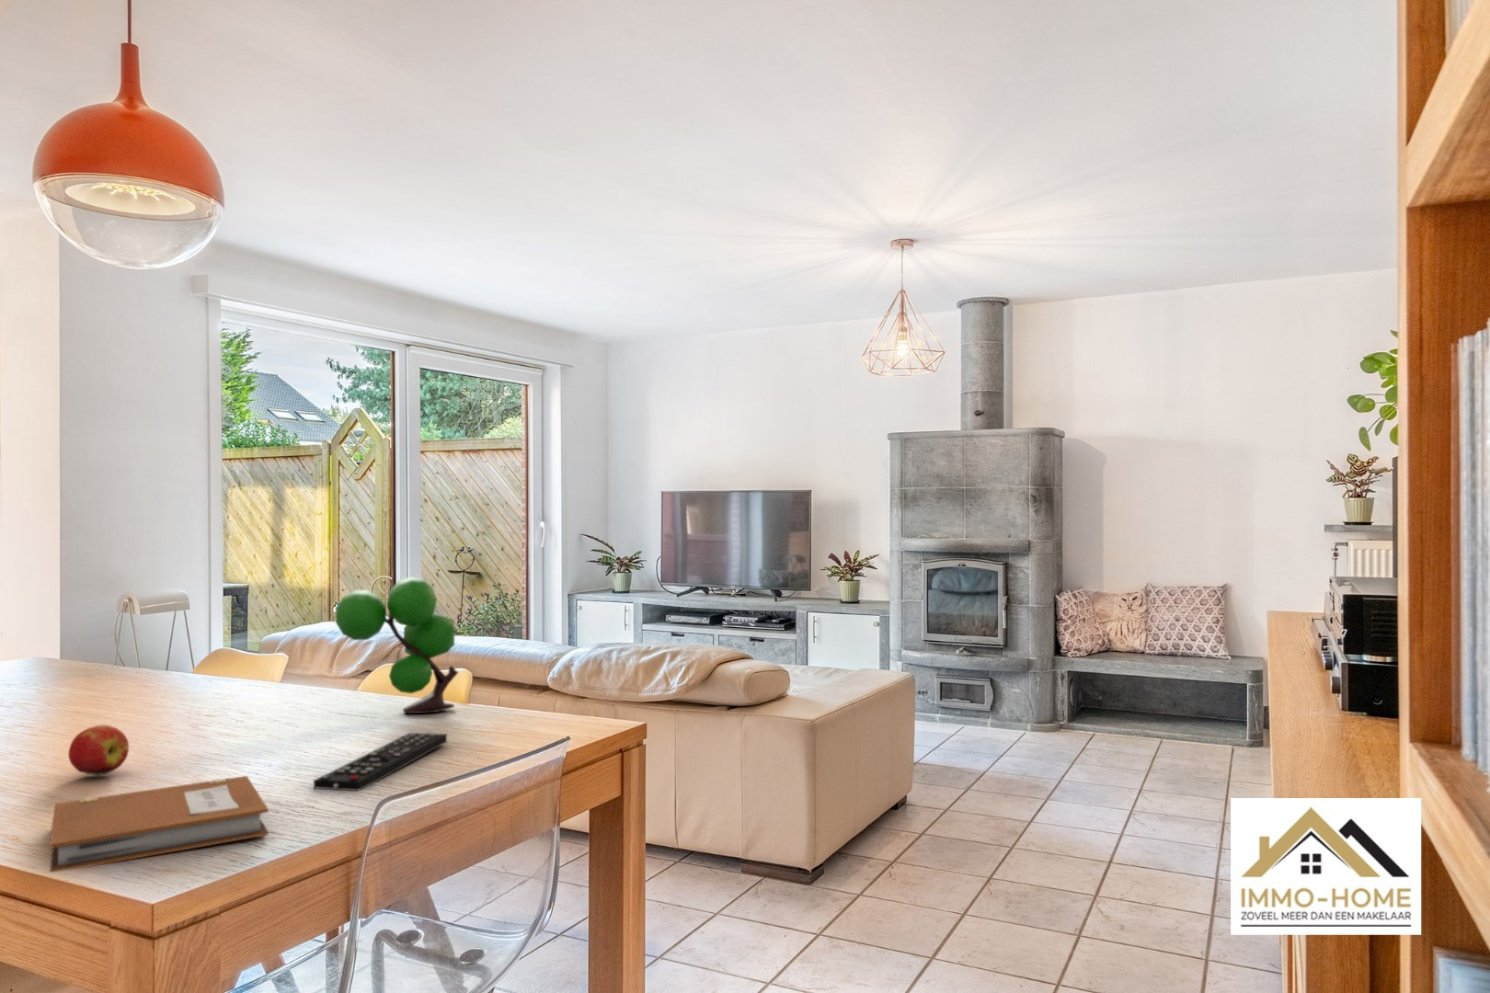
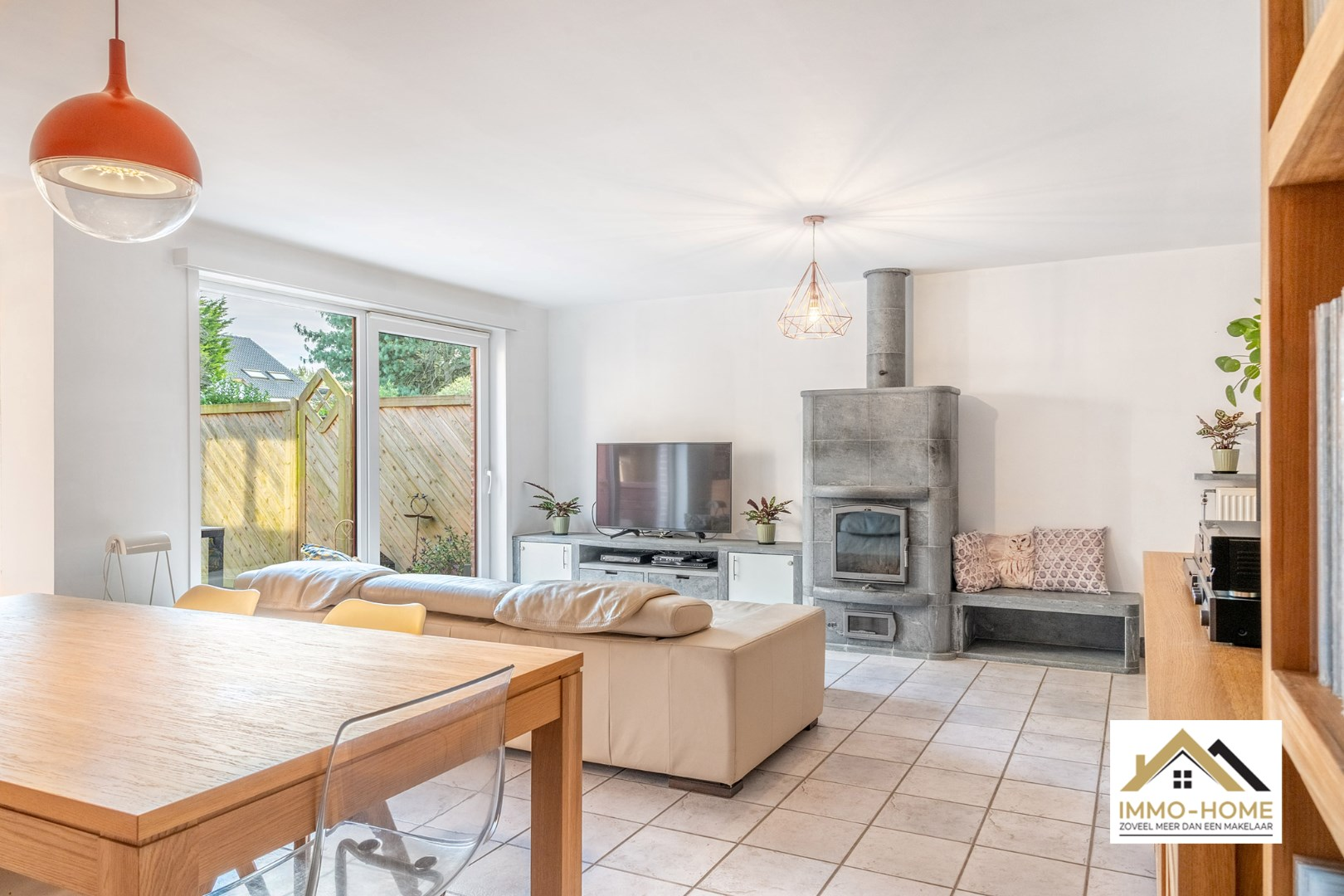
- plant [335,575,459,715]
- remote control [313,731,448,791]
- apple [68,725,130,776]
- notebook [49,775,269,873]
